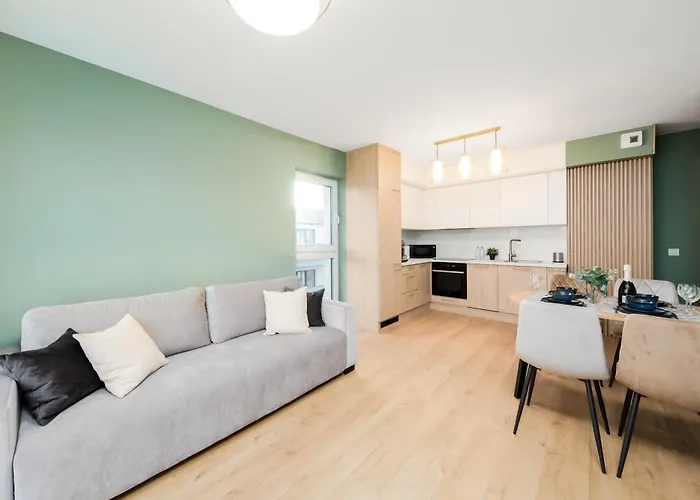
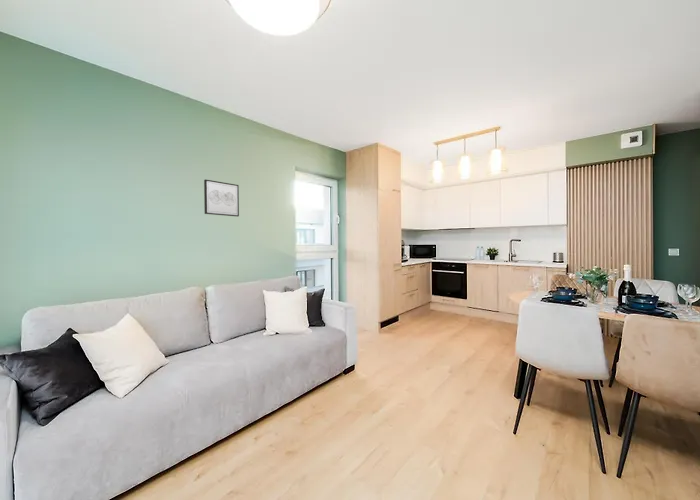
+ wall art [203,179,240,217]
